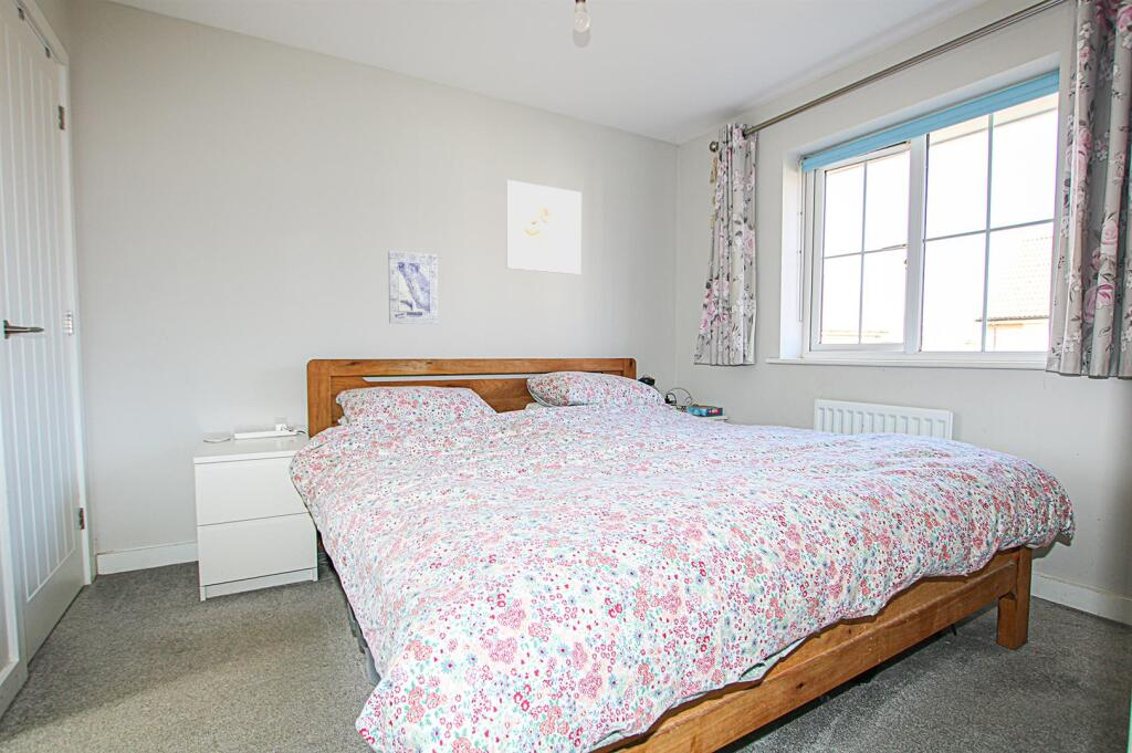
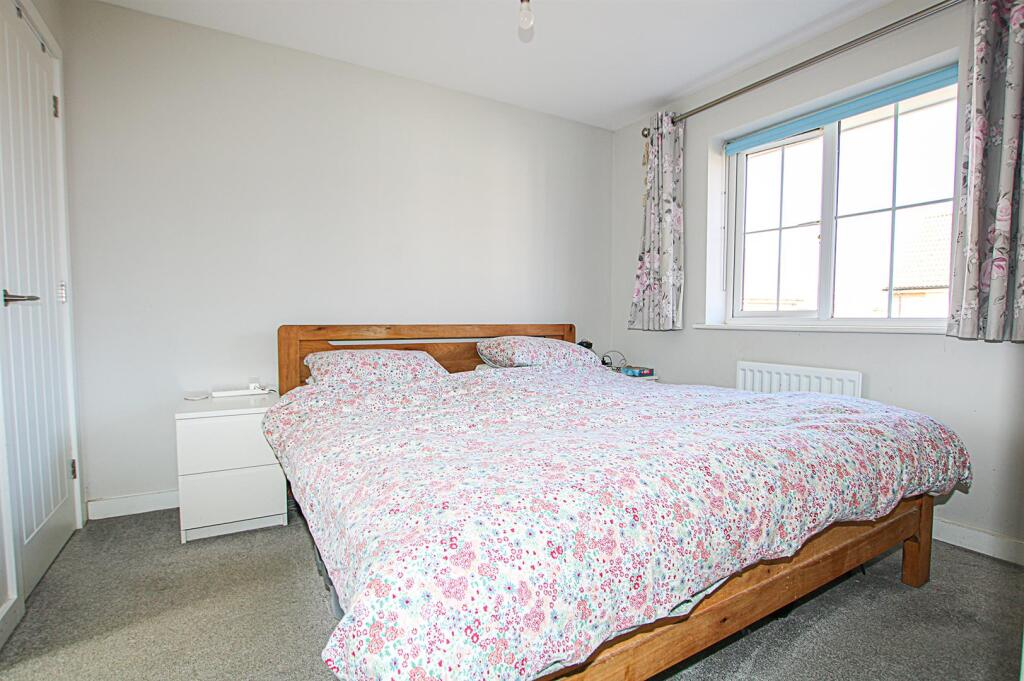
- wall art [387,250,439,325]
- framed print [505,179,583,275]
